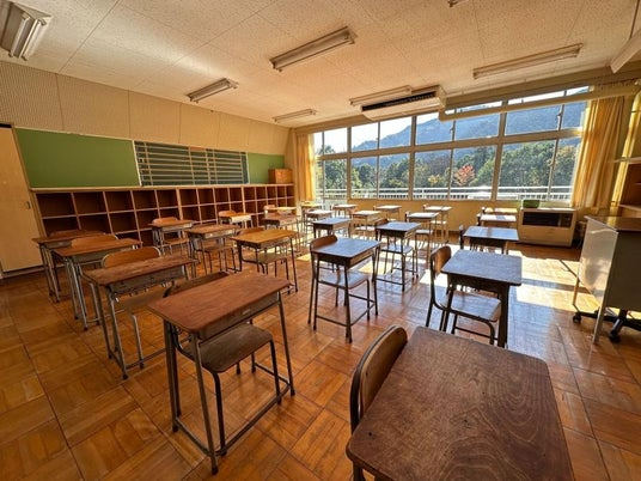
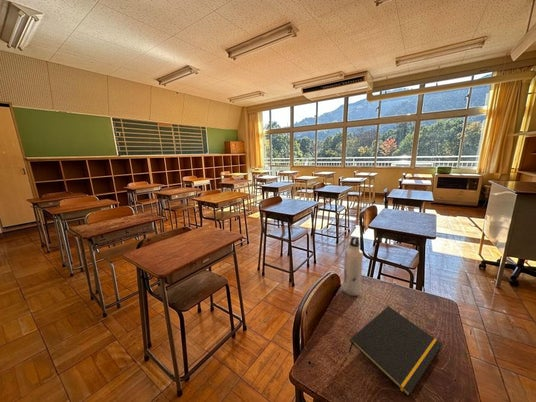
+ water bottle [342,235,364,297]
+ notepad [348,305,443,398]
